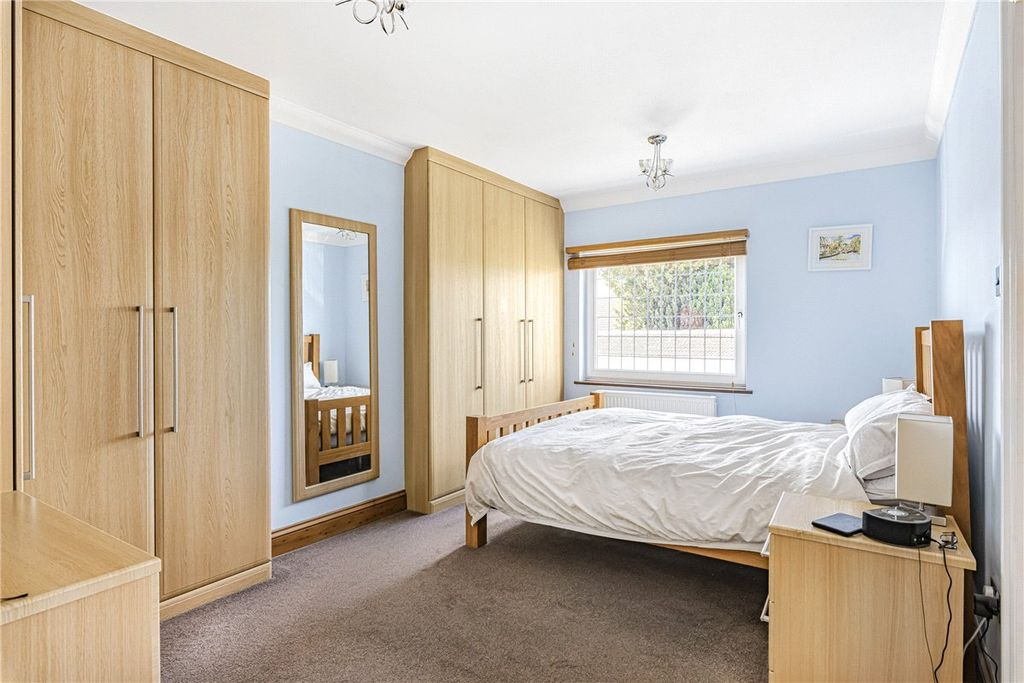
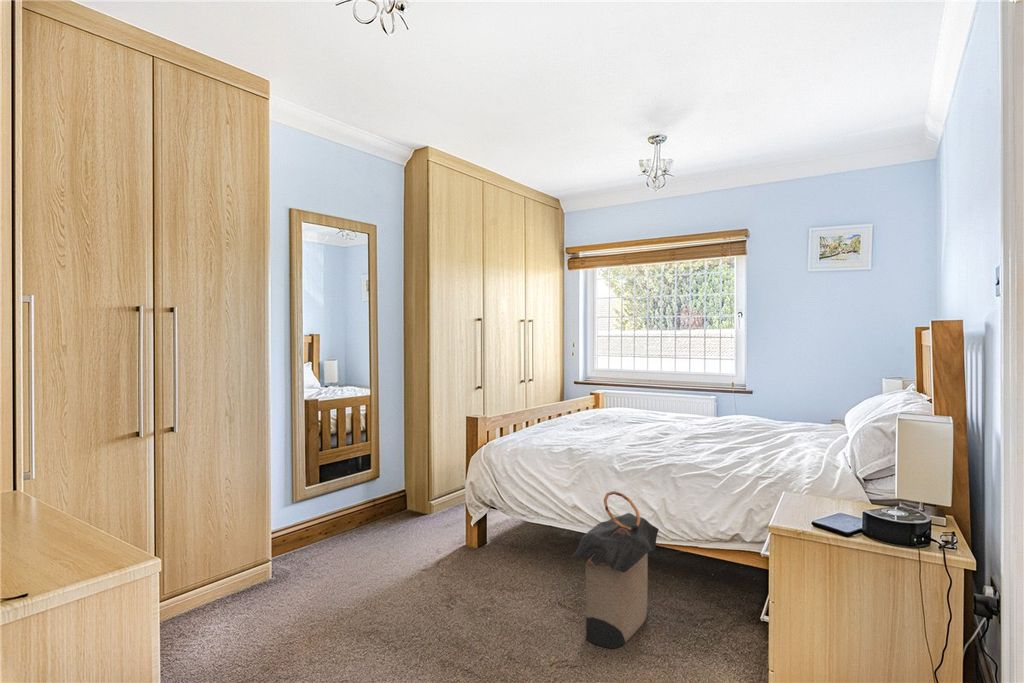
+ laundry hamper [571,490,660,649]
